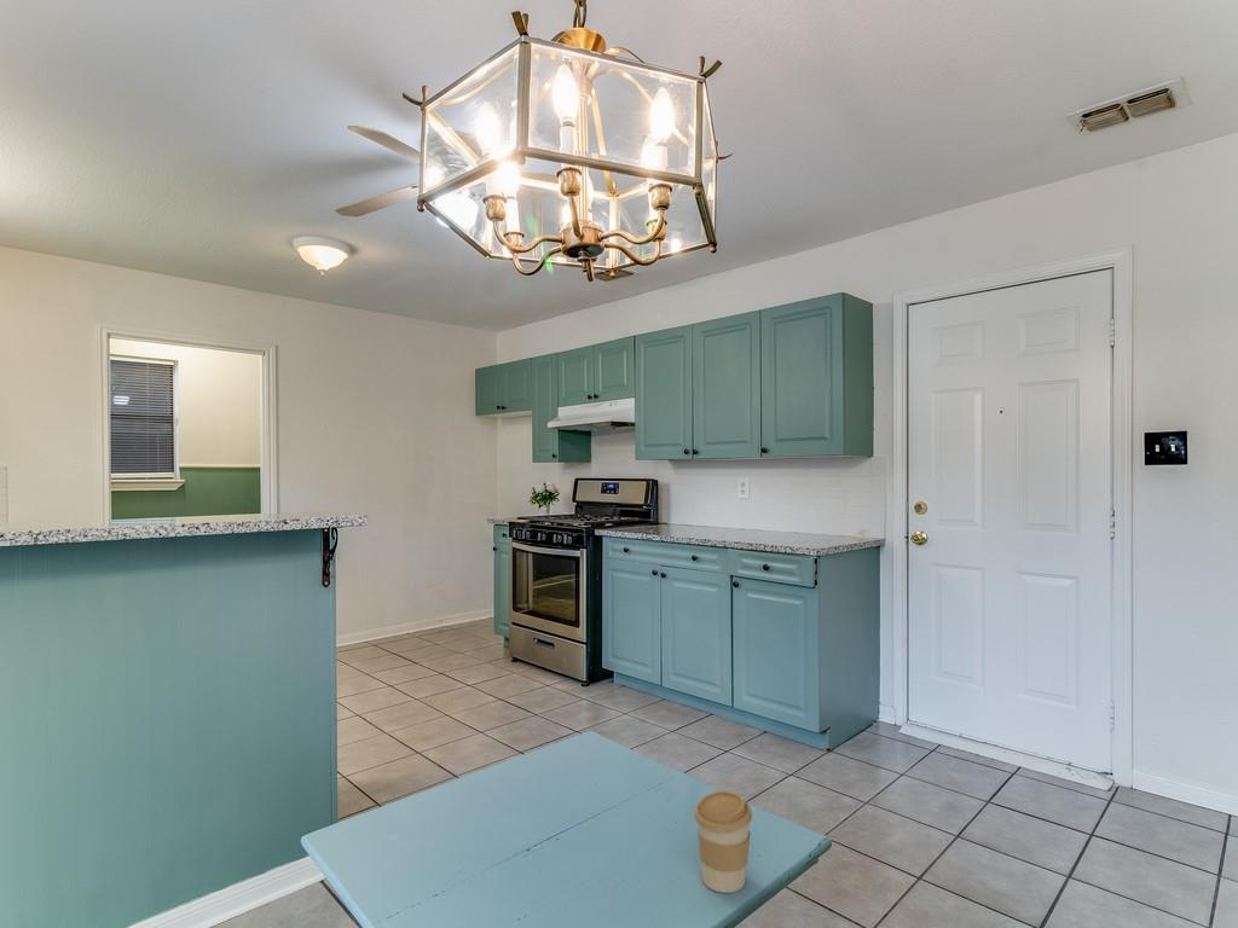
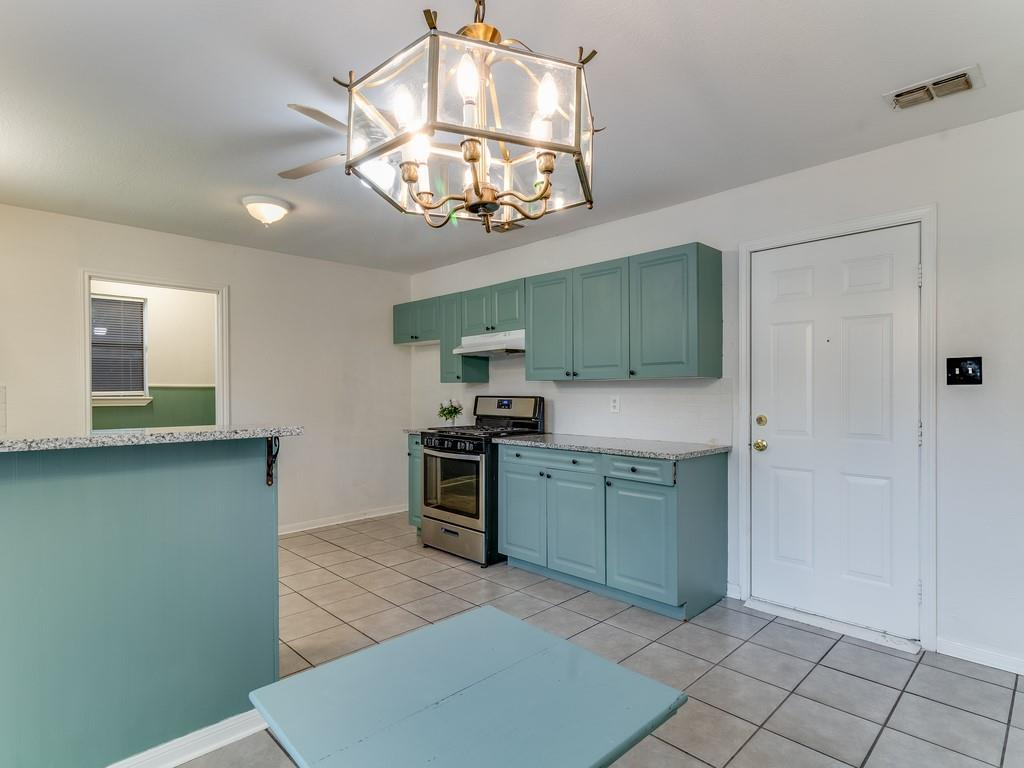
- coffee cup [694,790,753,894]
